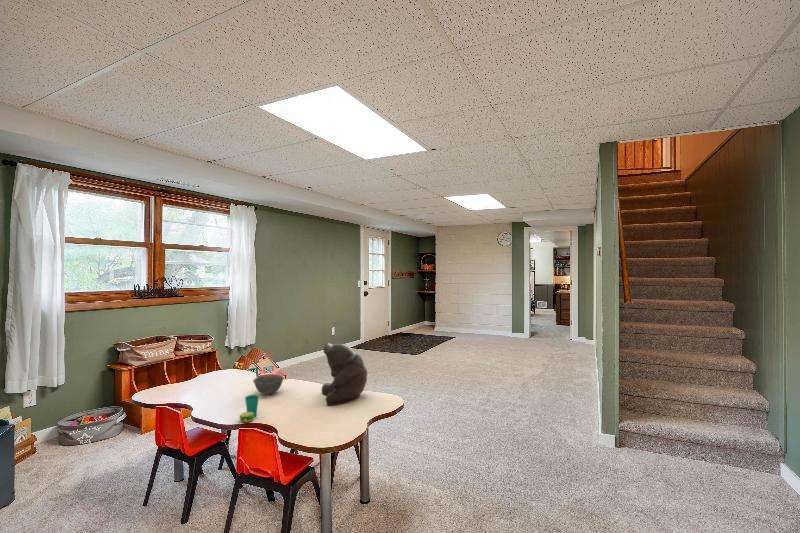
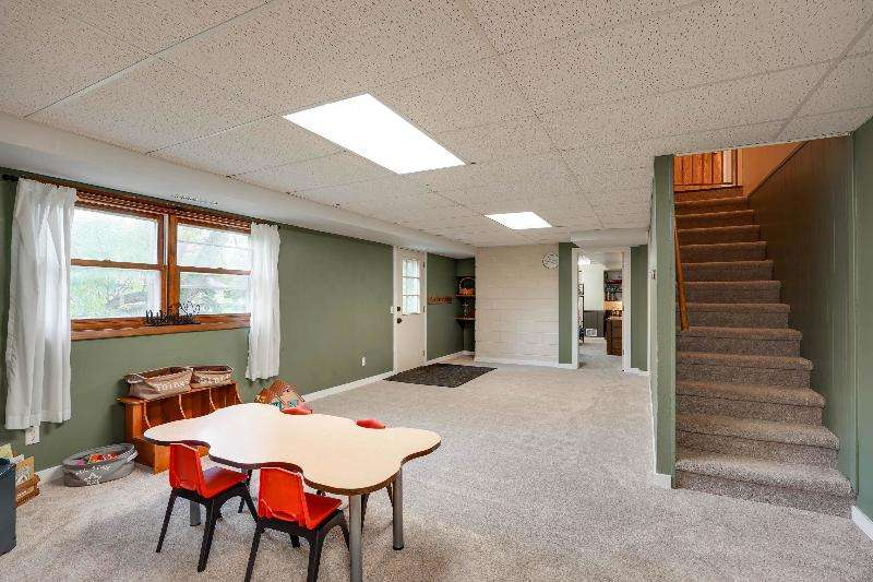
- stuffed animal [321,342,368,407]
- bowl [252,373,285,395]
- cup [238,394,260,423]
